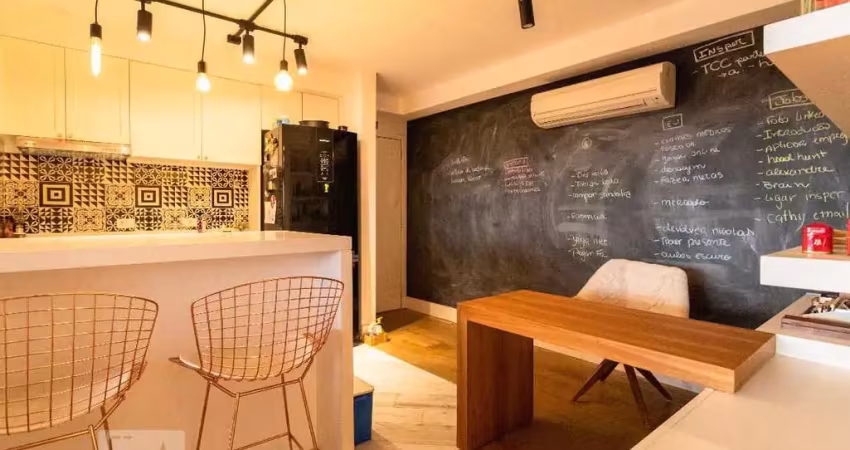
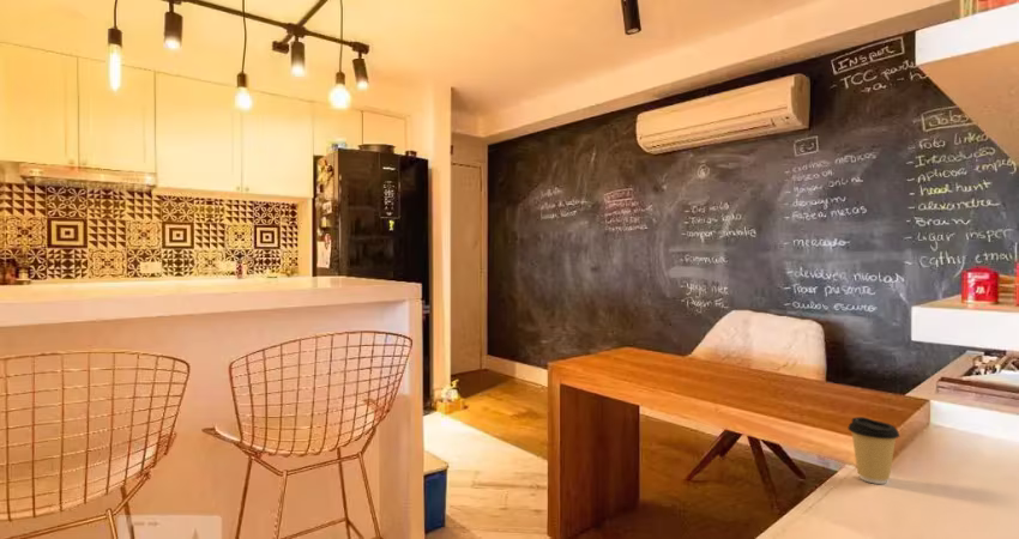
+ coffee cup [846,416,902,485]
